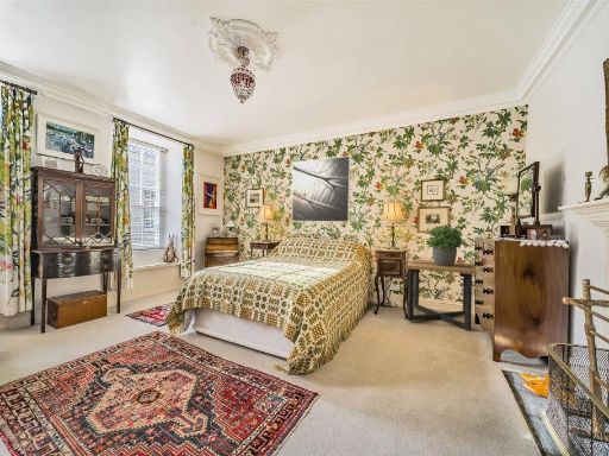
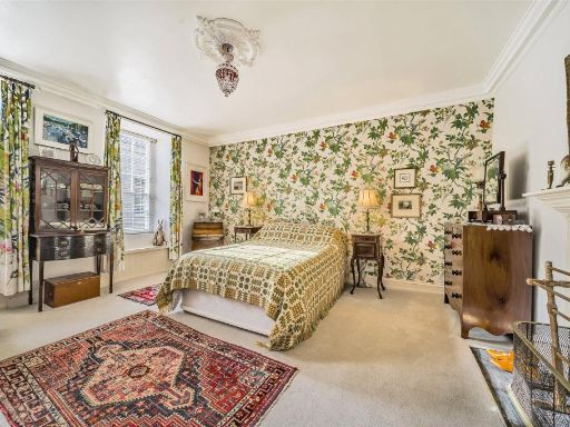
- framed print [290,156,351,223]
- potted plant [425,222,467,266]
- side table [404,259,477,332]
